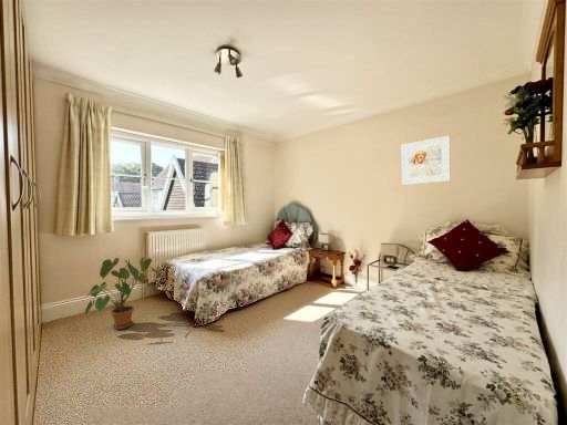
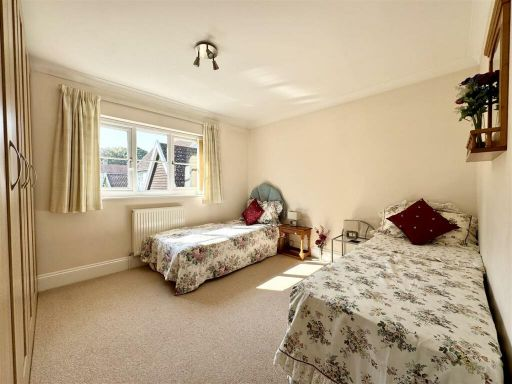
- house plant [83,256,165,330]
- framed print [401,135,452,186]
